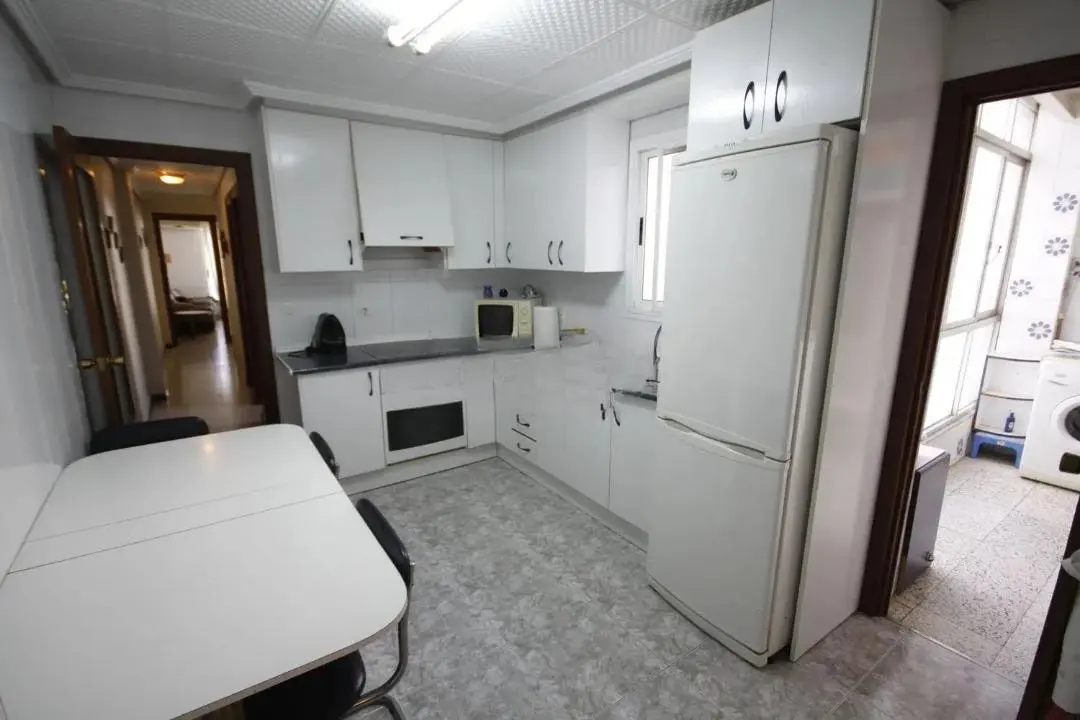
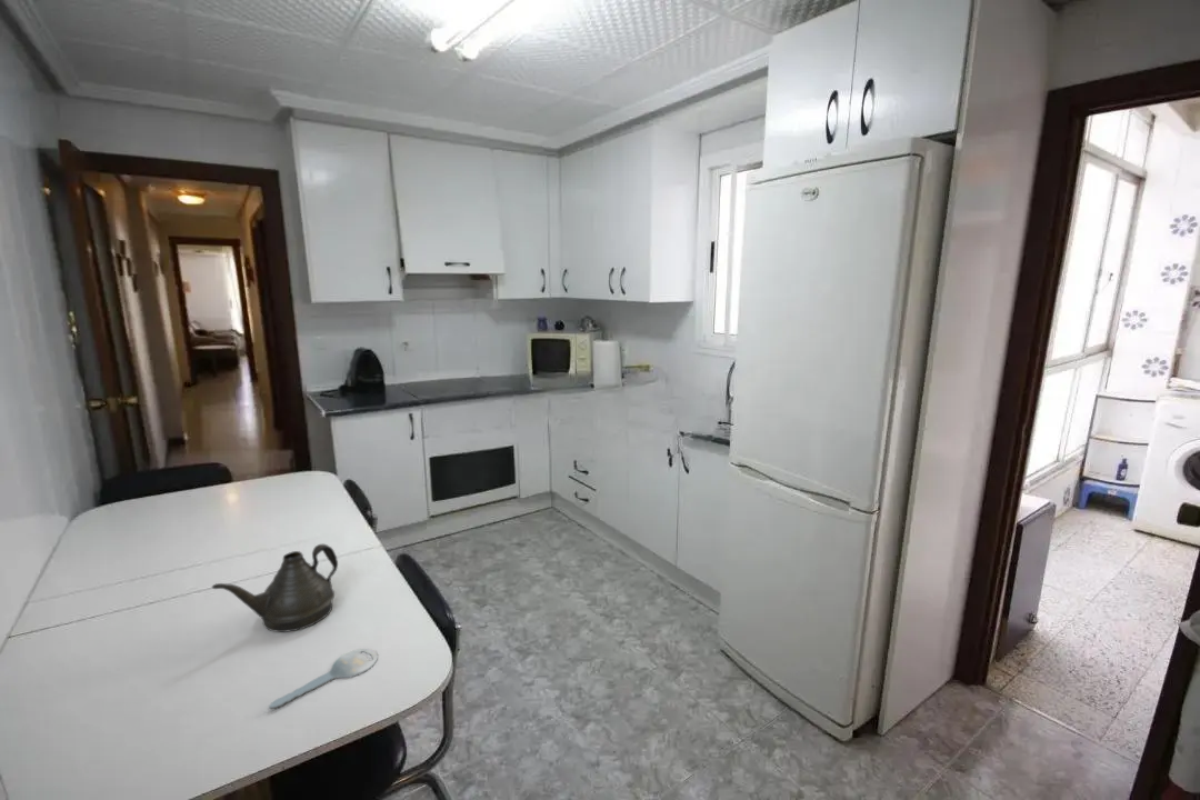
+ key [268,648,379,710]
+ teapot [211,543,339,633]
